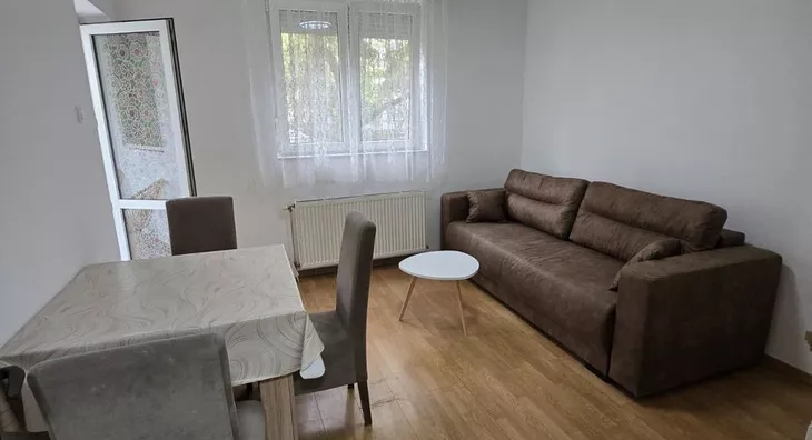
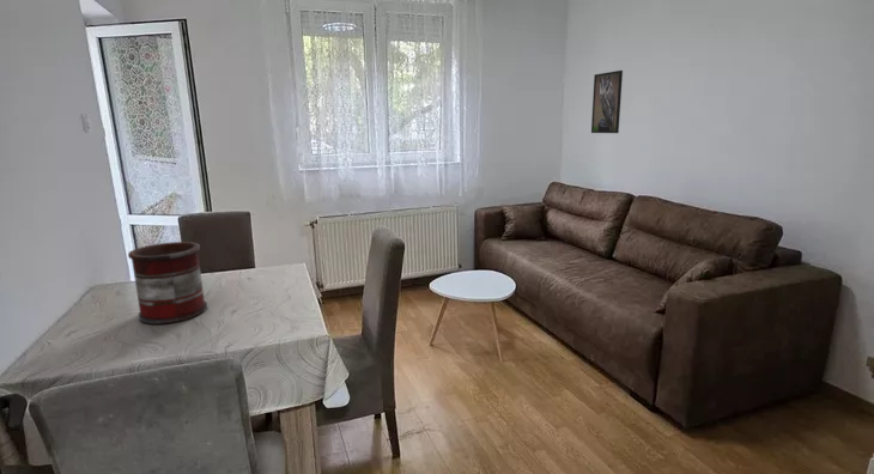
+ plant pot [127,241,208,326]
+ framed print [590,69,624,134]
